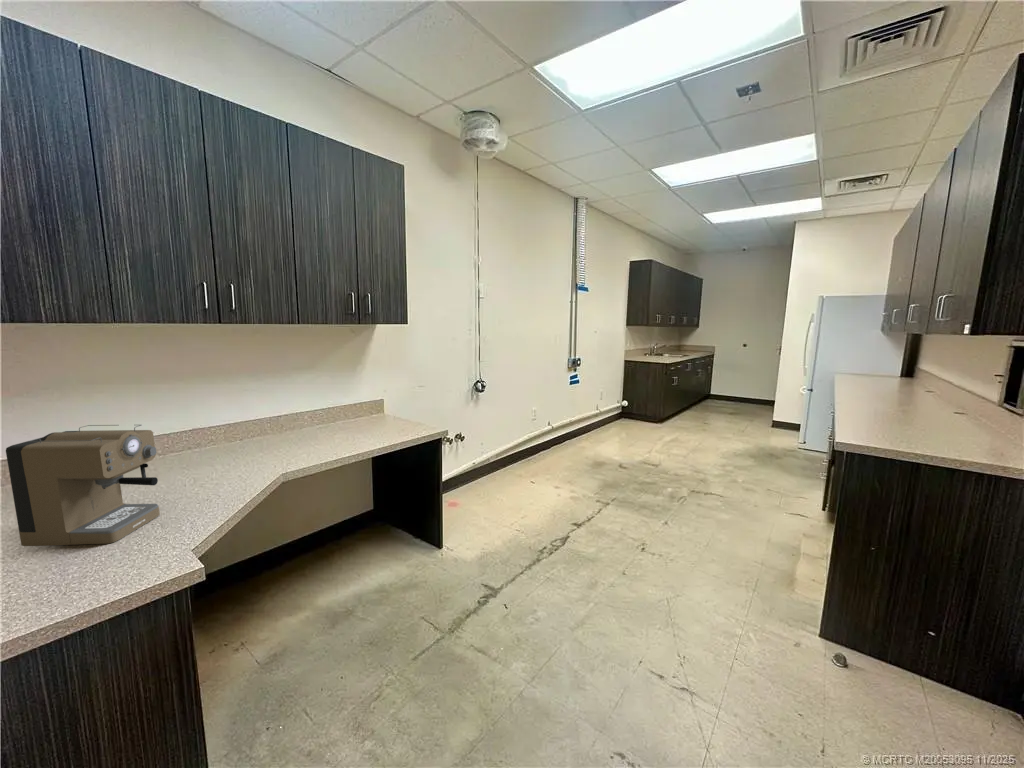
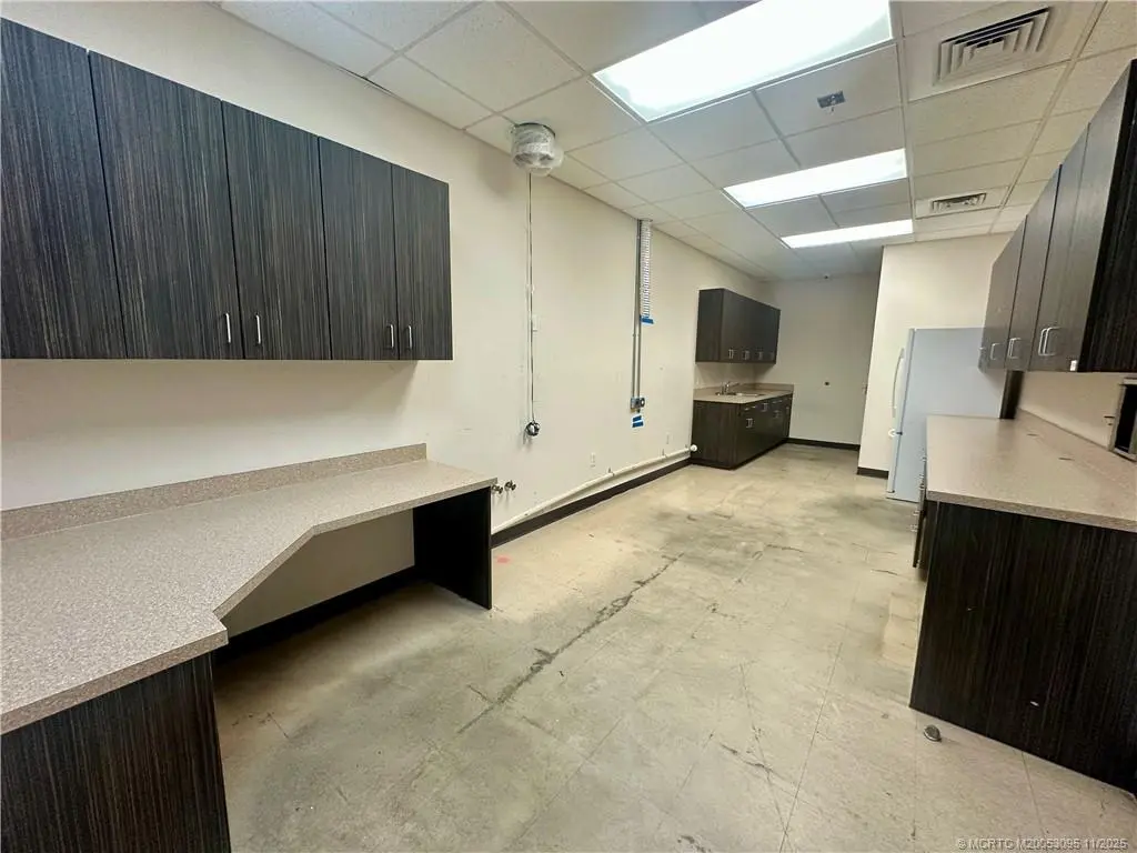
- coffee maker [5,424,161,547]
